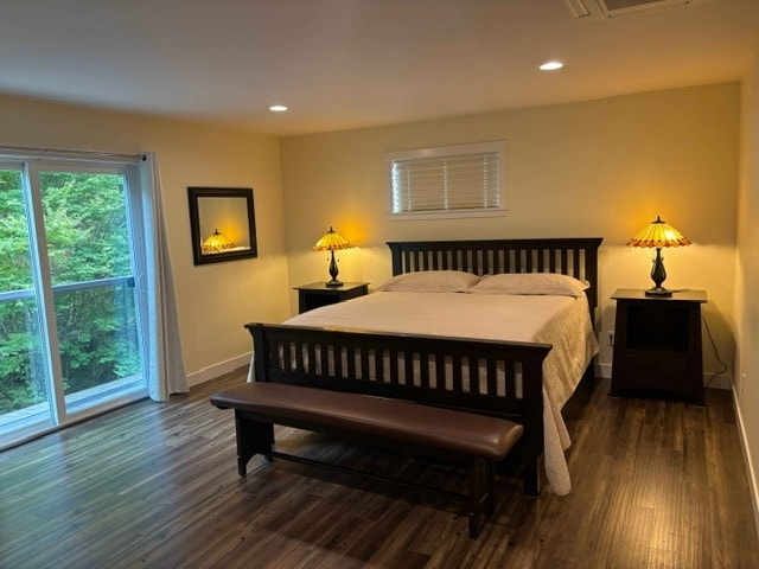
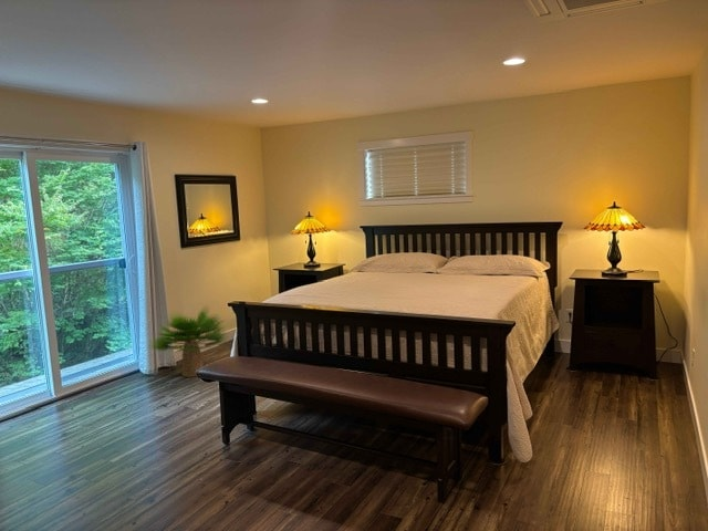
+ potted plant [148,304,229,378]
